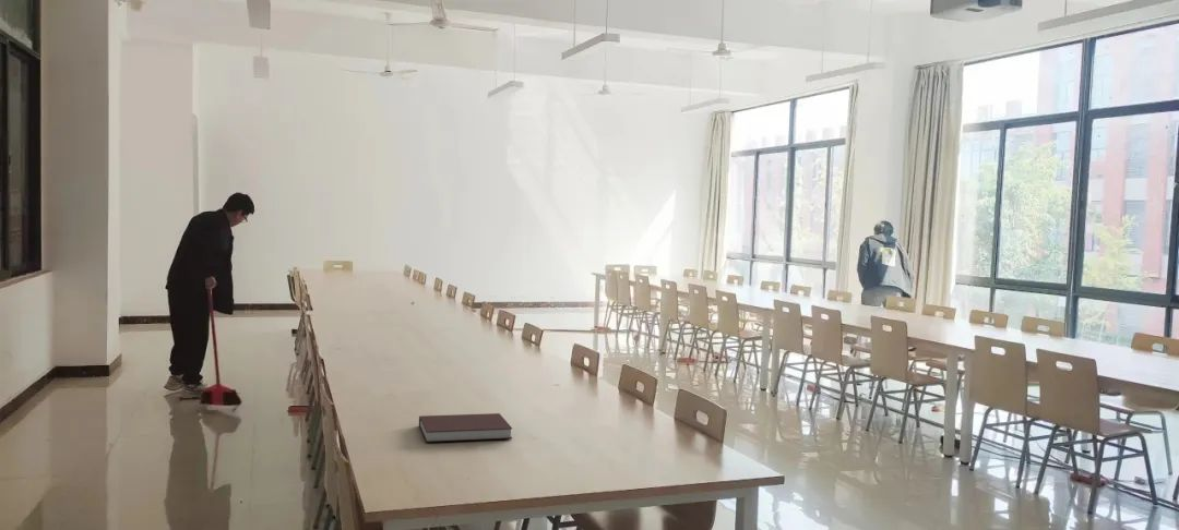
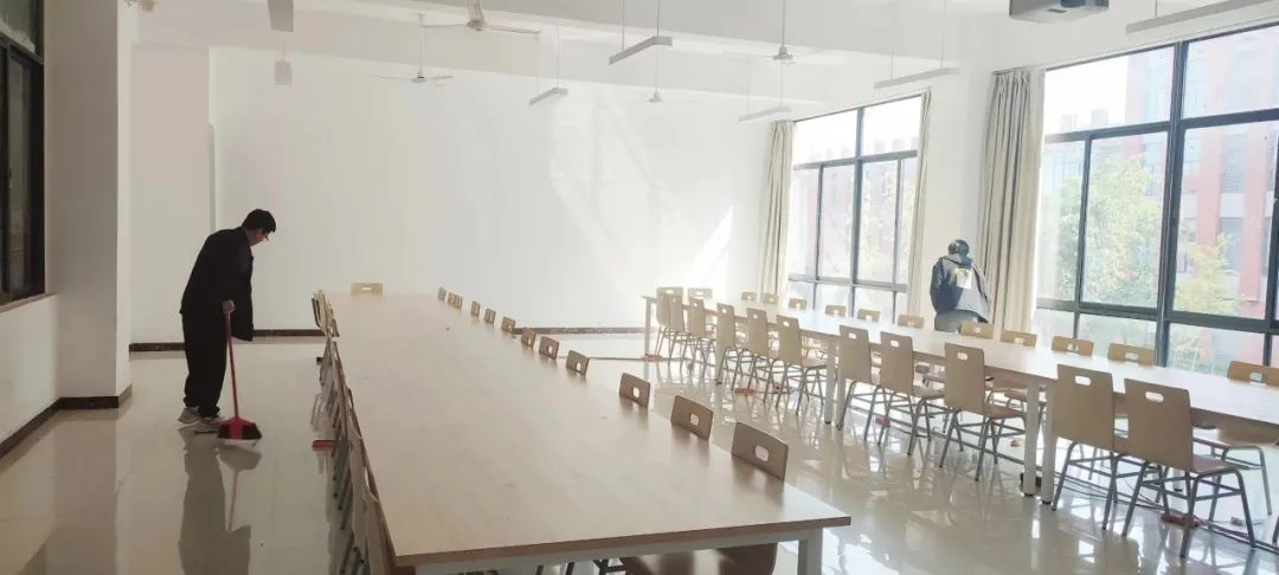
- notebook [418,412,513,444]
